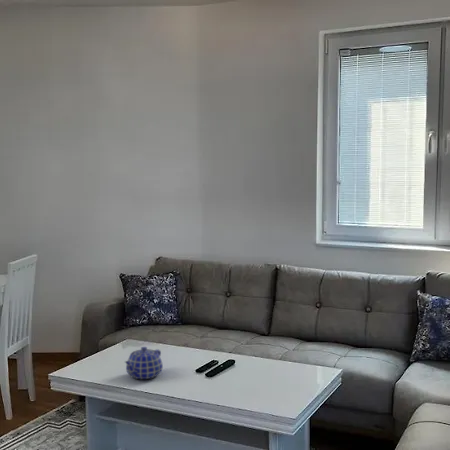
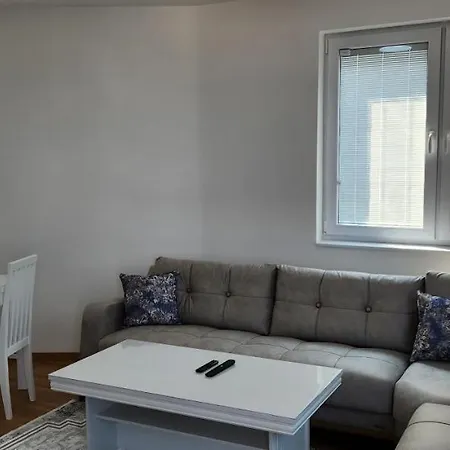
- teapot [124,346,164,380]
